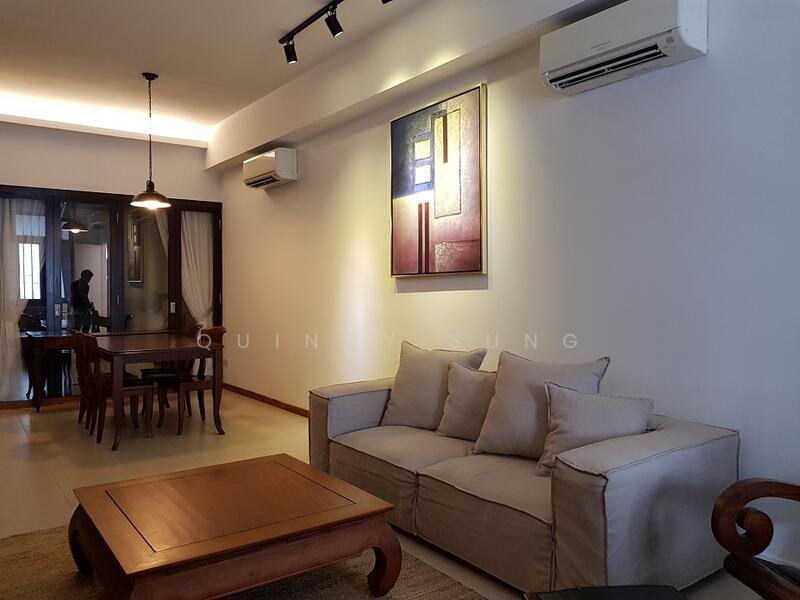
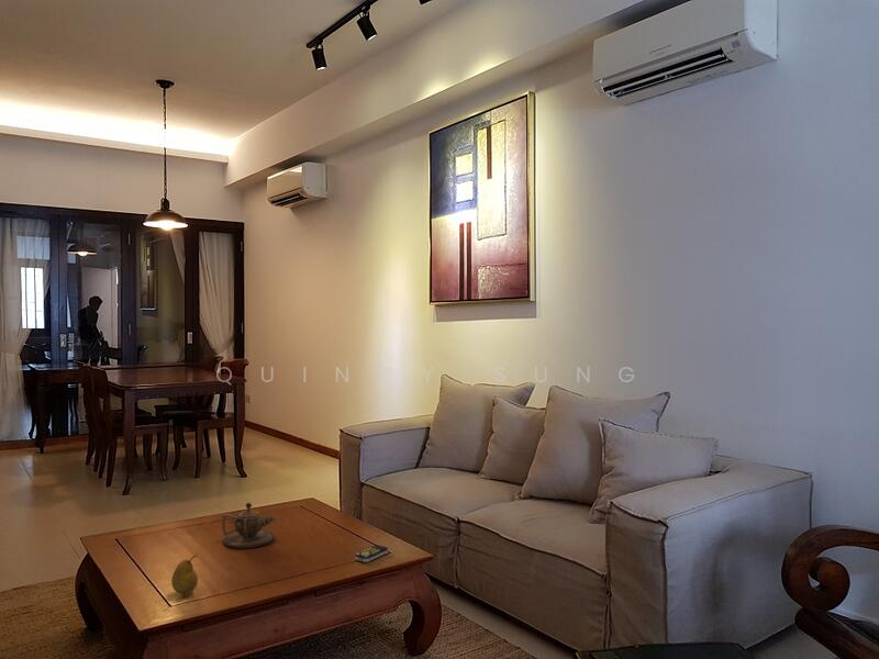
+ remote control [354,544,389,563]
+ fruit [170,555,199,595]
+ teapot [221,502,277,550]
